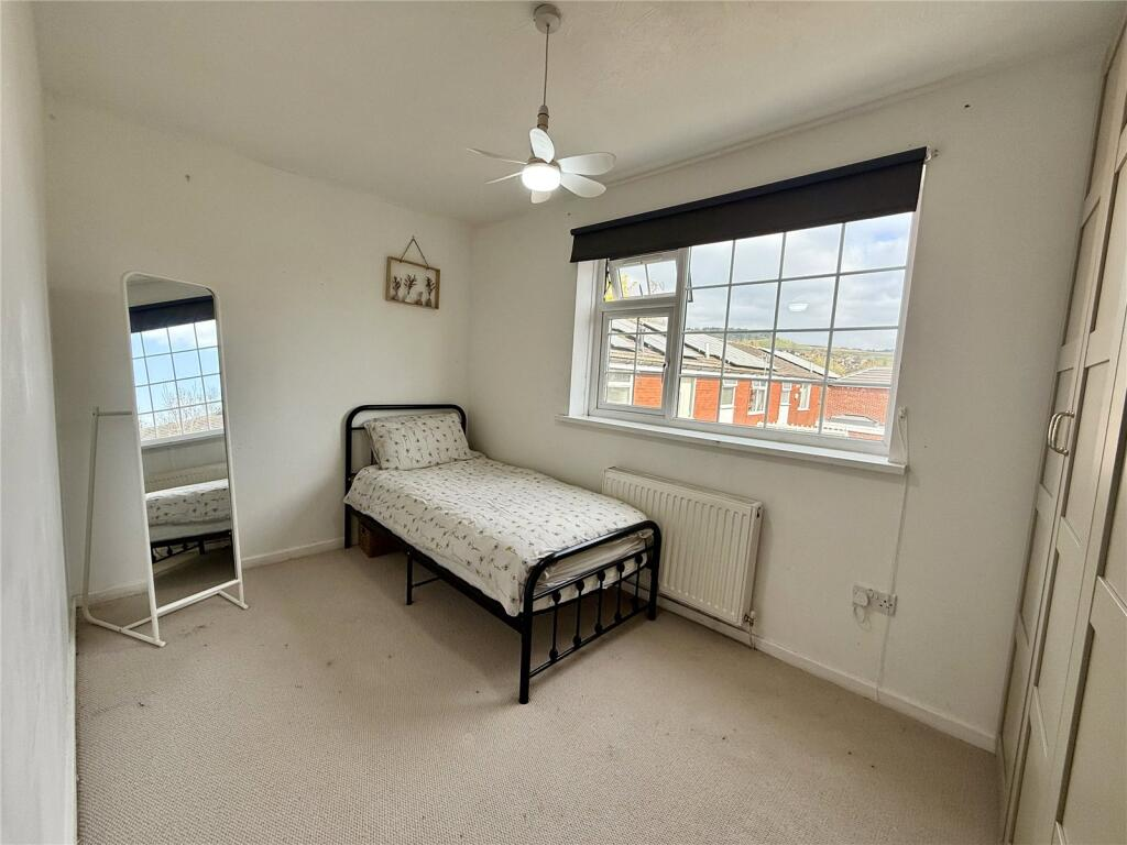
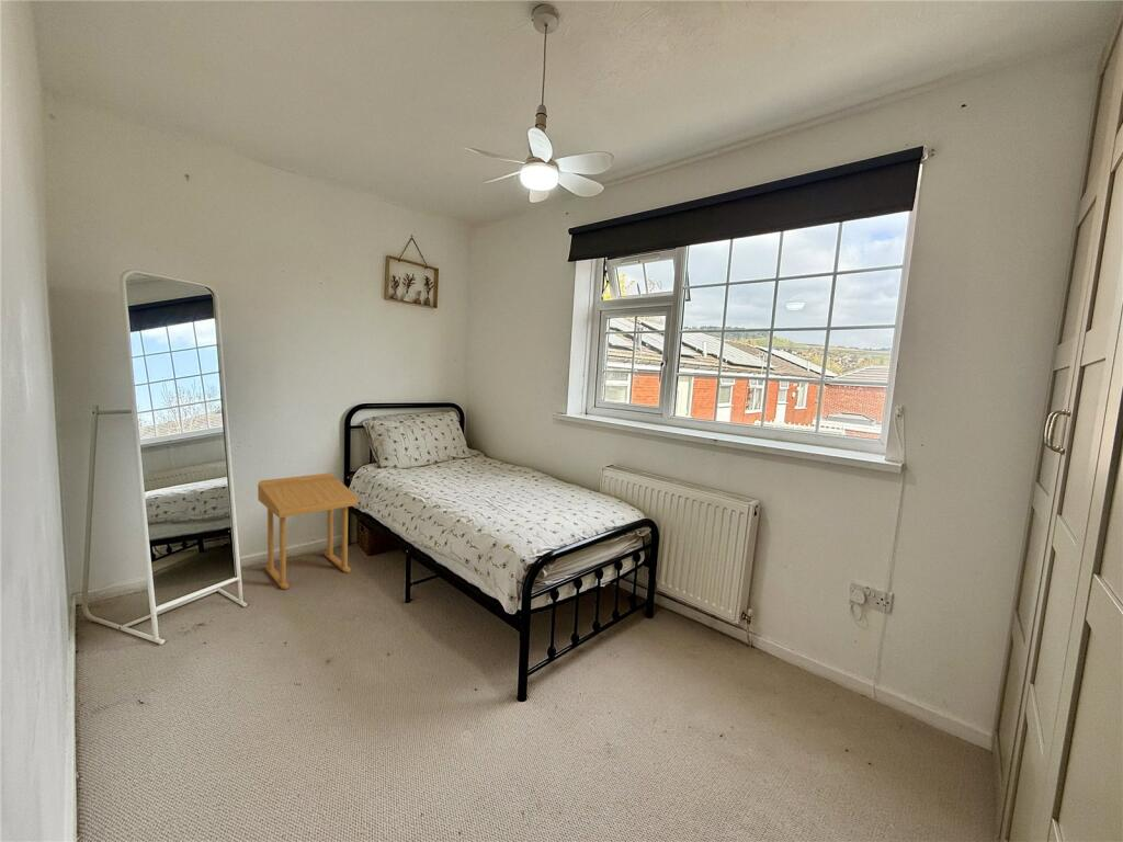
+ side table [257,473,359,590]
